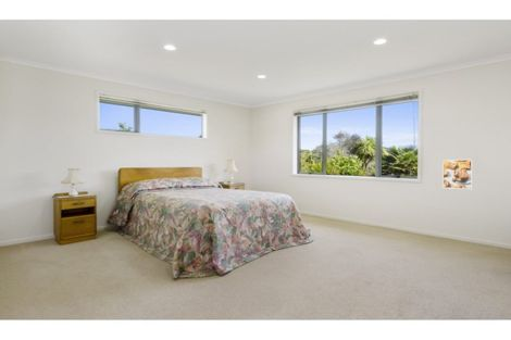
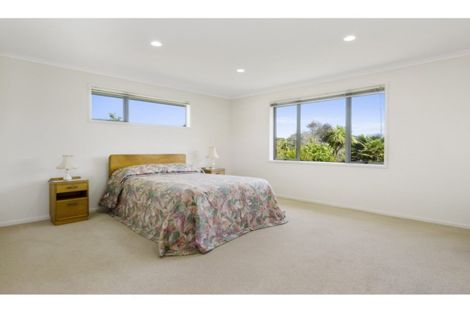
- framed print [441,159,473,190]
